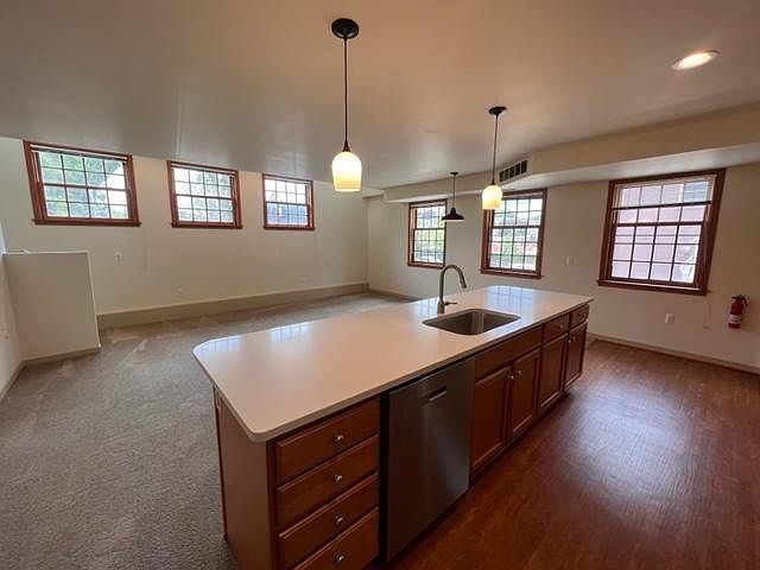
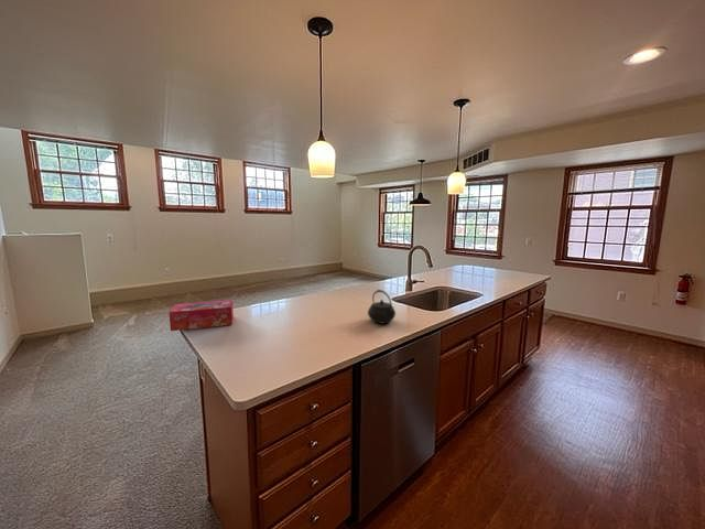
+ tissue box [167,299,235,332]
+ kettle [367,289,397,325]
